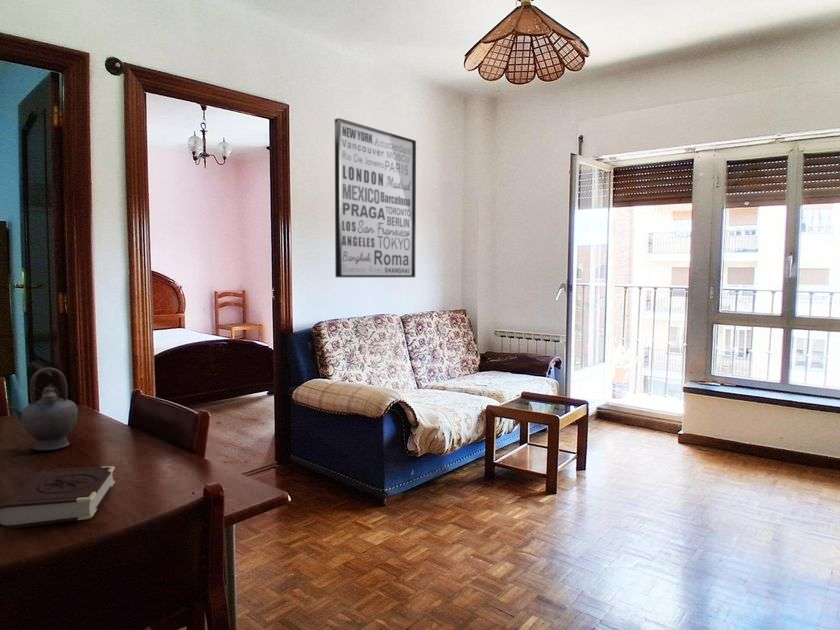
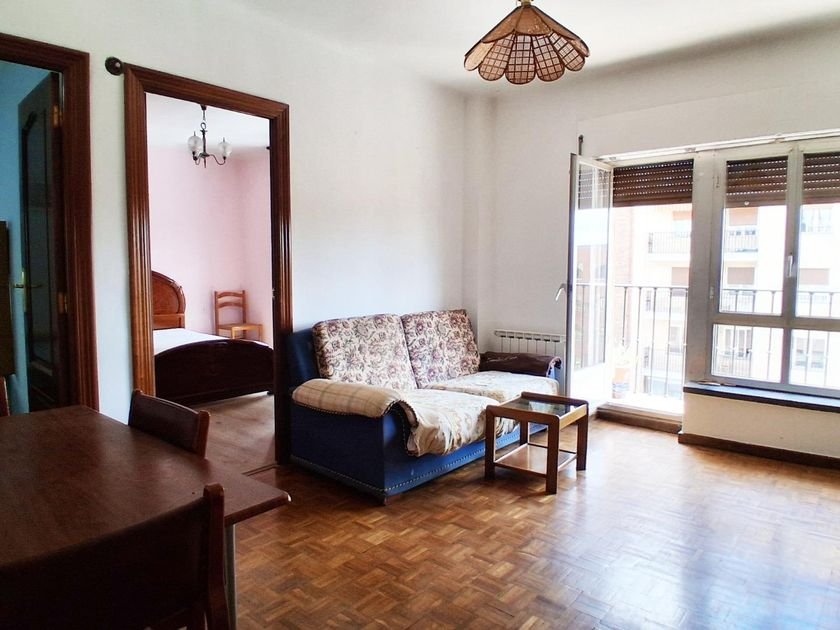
- teapot [7,367,79,451]
- wall art [334,117,417,278]
- book [0,465,116,530]
